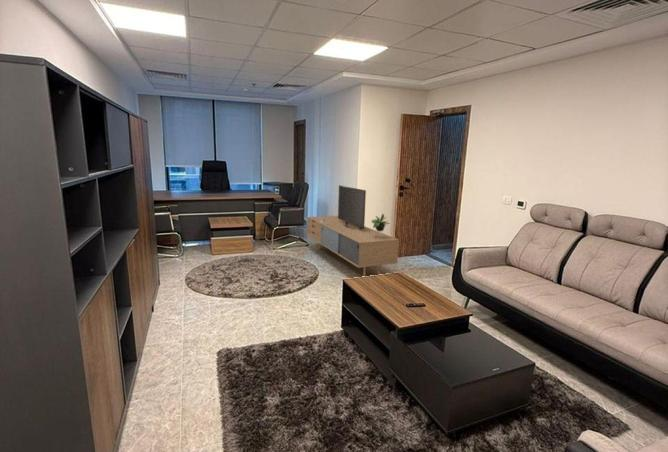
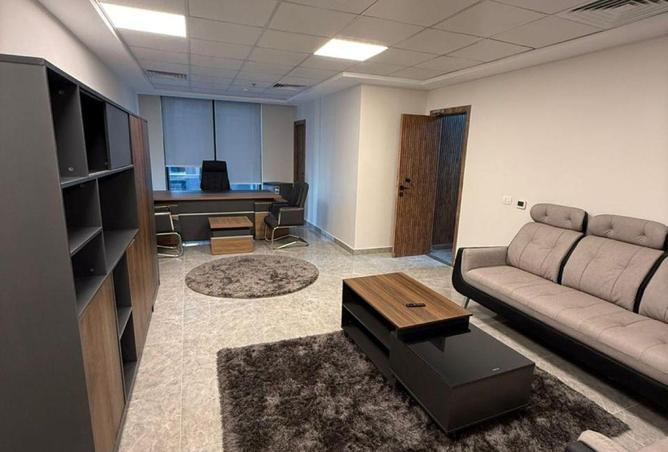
- media console [306,184,400,277]
